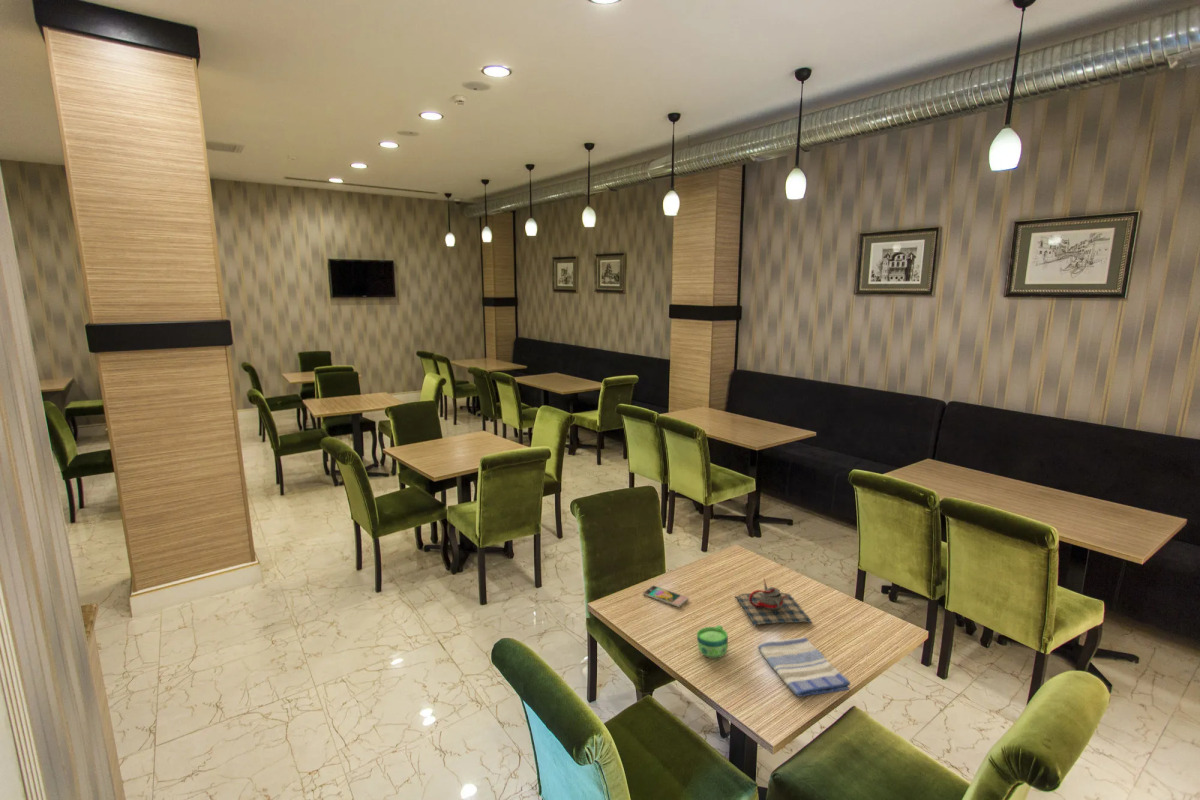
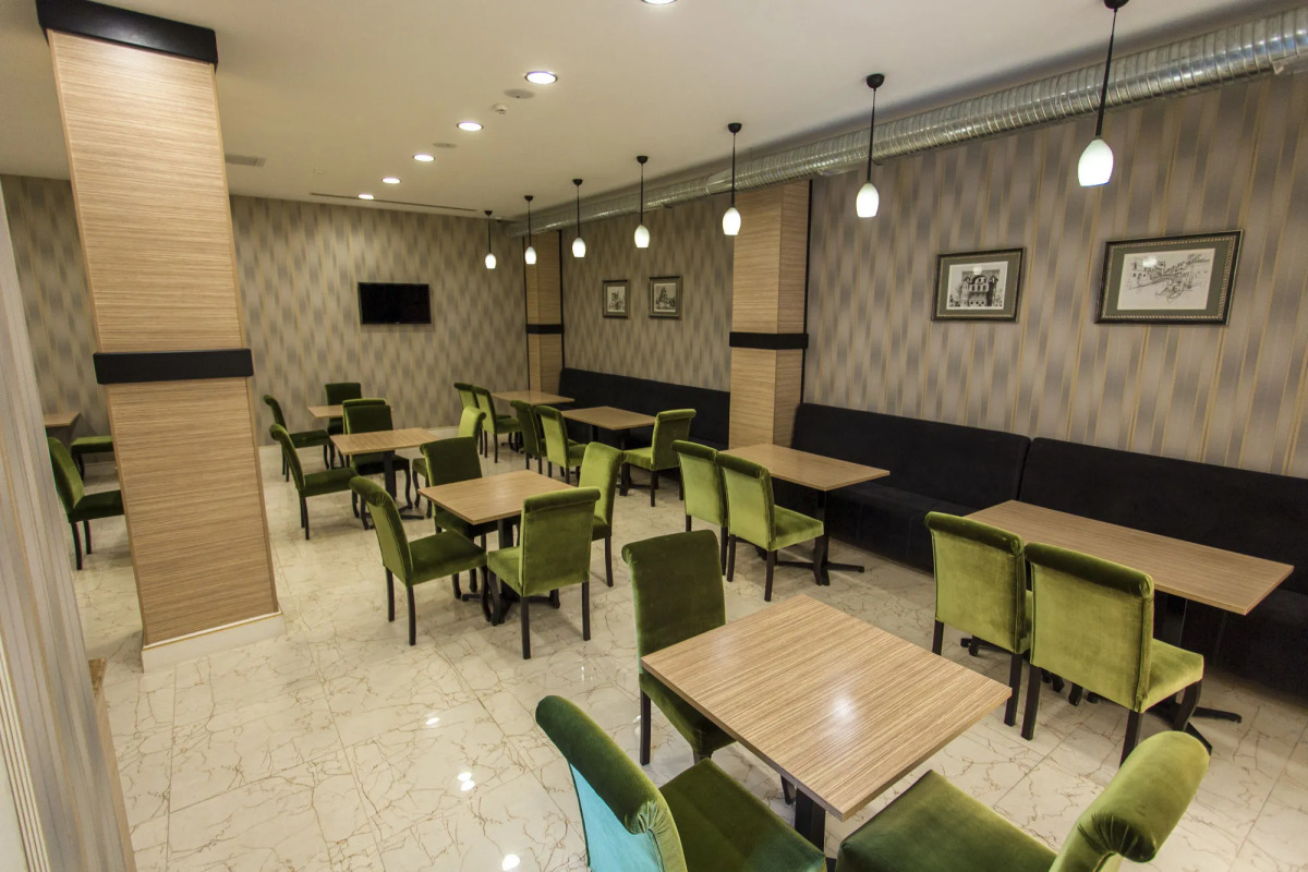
- teapot [734,577,813,627]
- smartphone [642,585,690,608]
- dish towel [757,636,851,698]
- cup [696,624,729,660]
